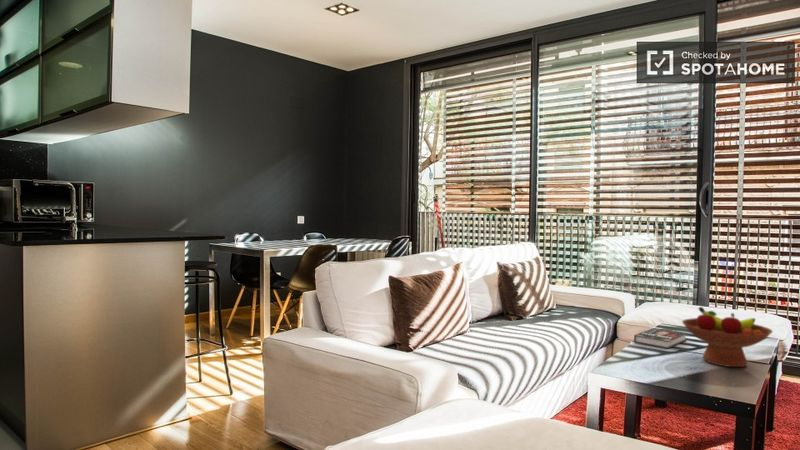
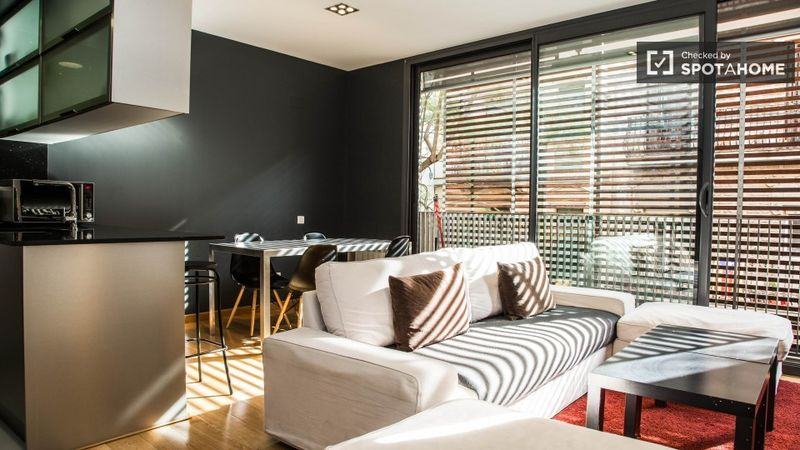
- book [633,327,688,350]
- fruit bowl [681,306,774,368]
